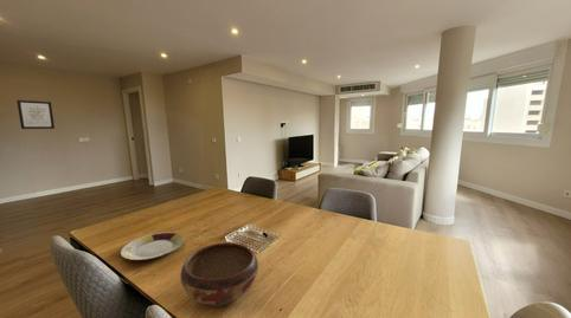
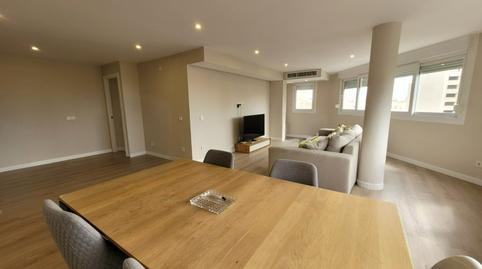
- wall art [15,99,56,130]
- plate [120,232,185,261]
- decorative bowl [179,241,259,307]
